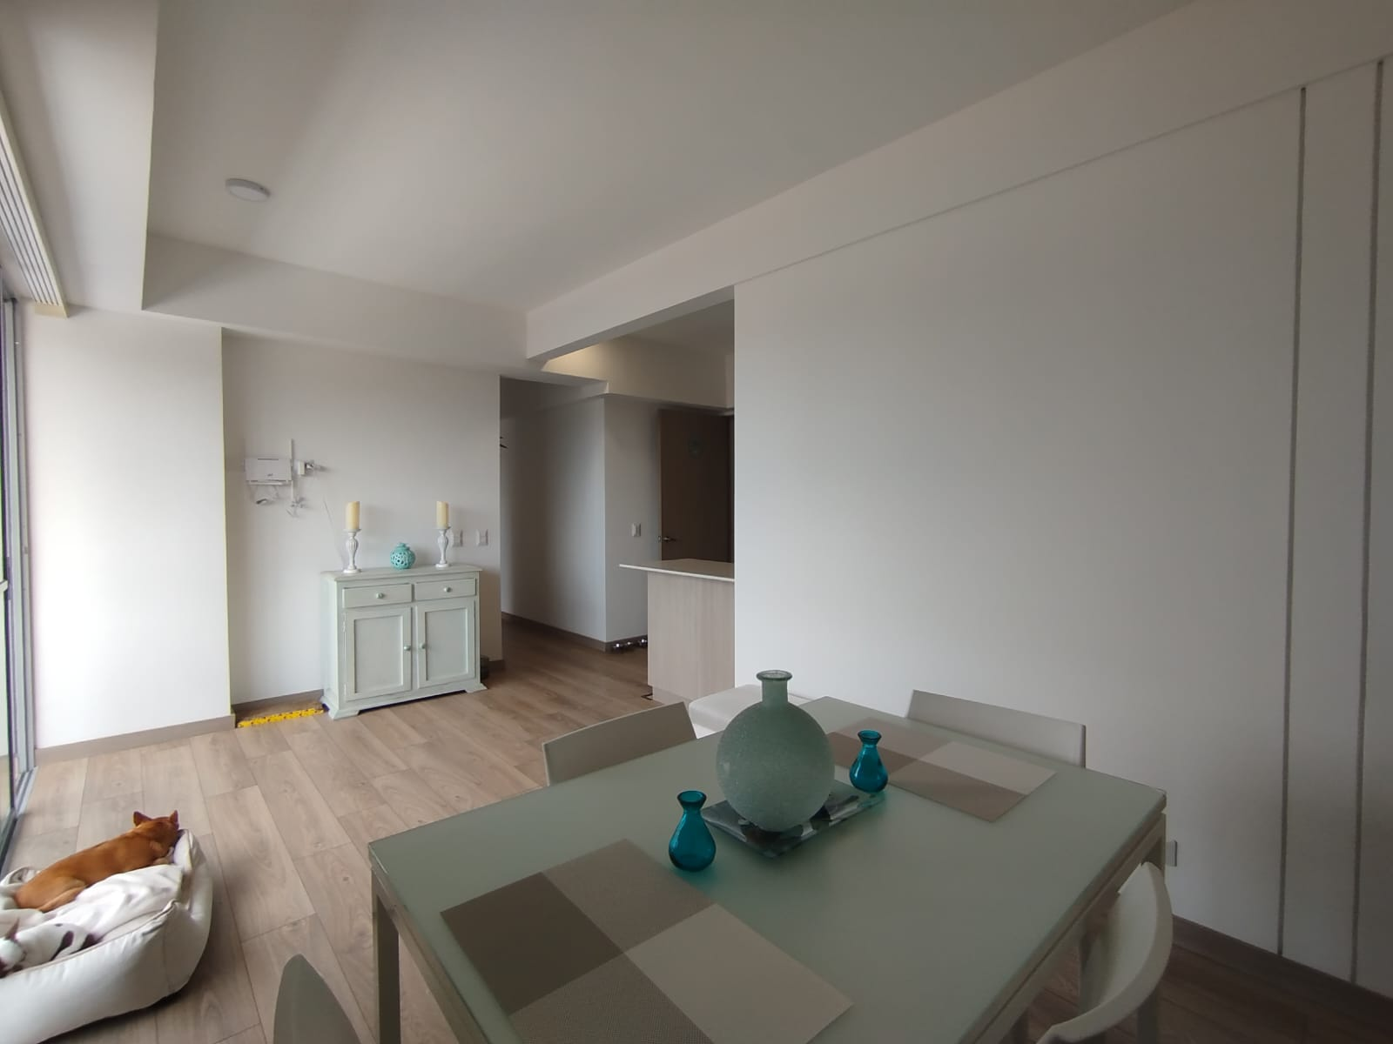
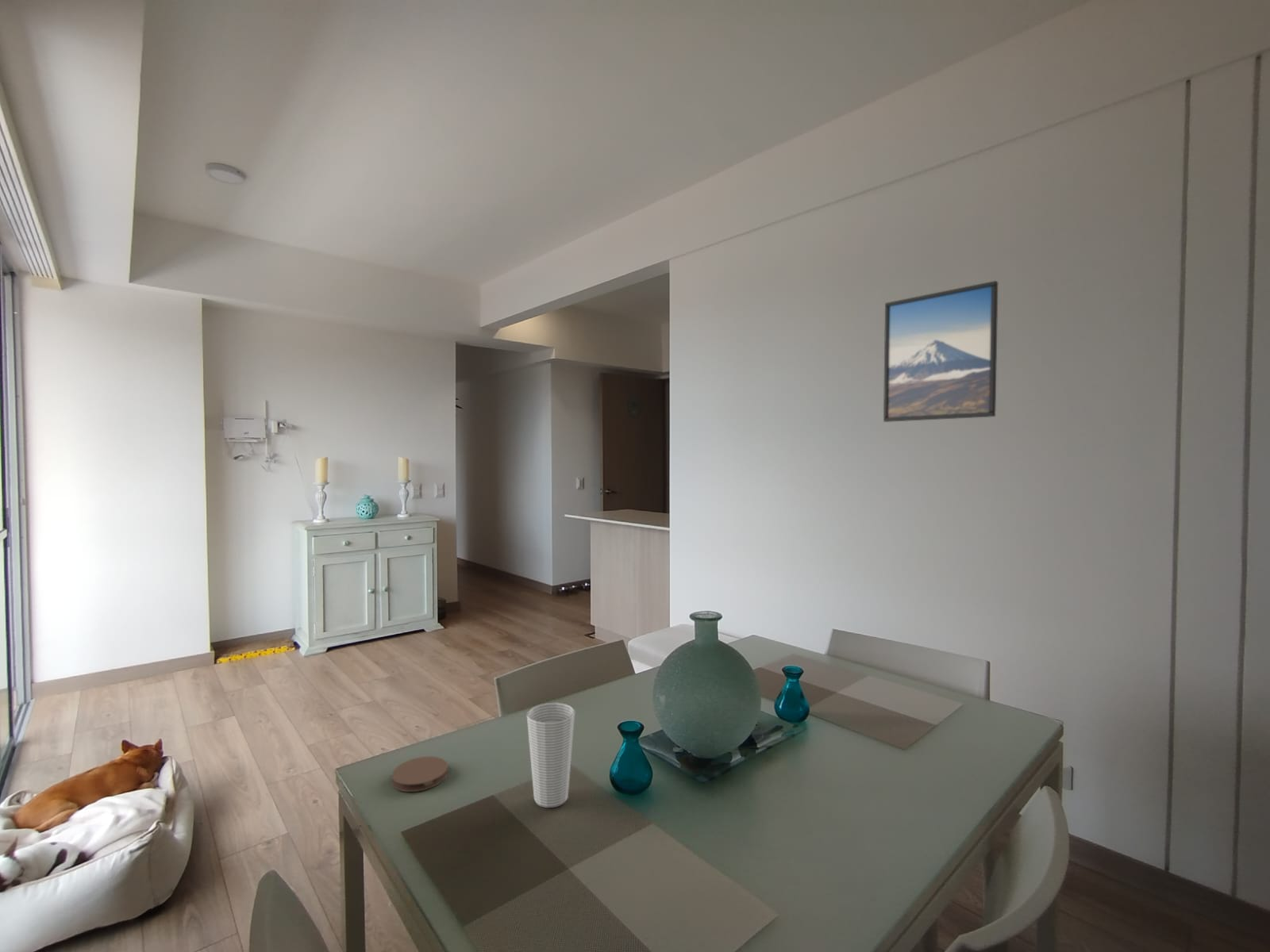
+ cup [526,701,575,808]
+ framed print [883,280,999,423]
+ coaster [391,756,448,793]
